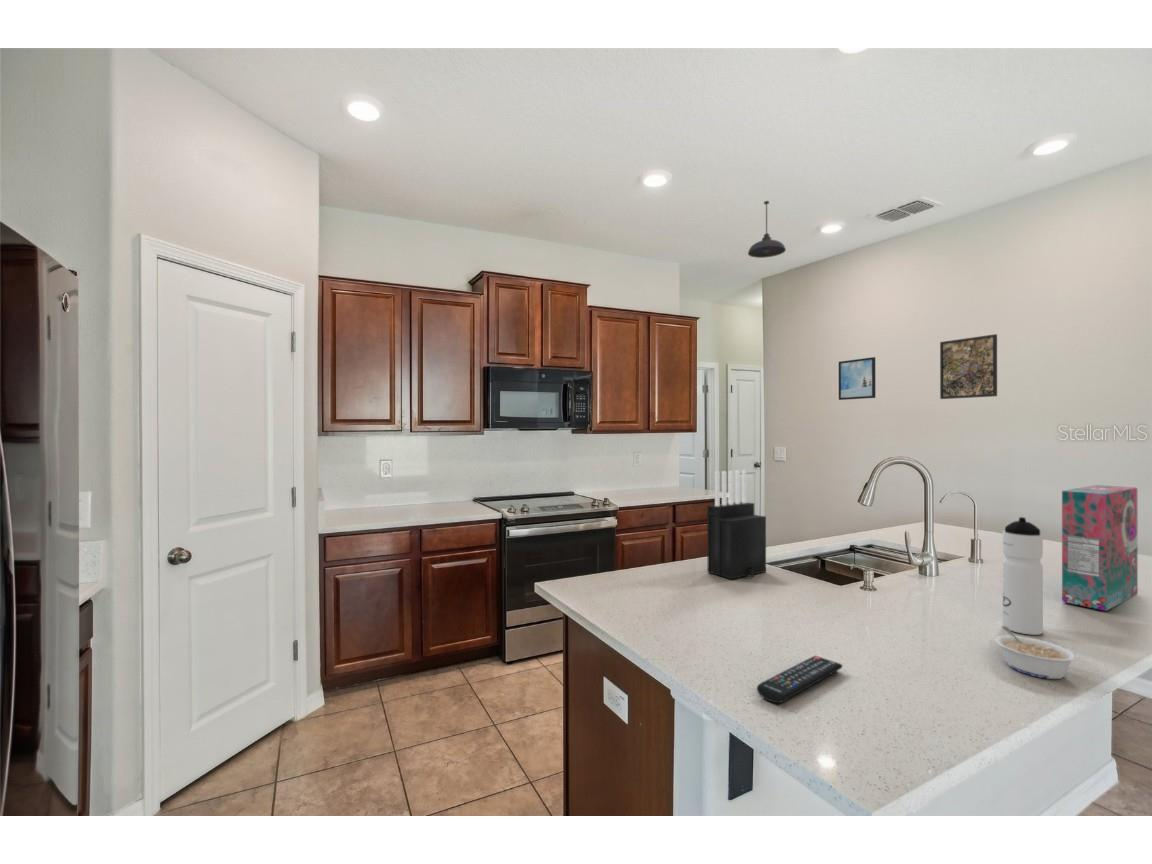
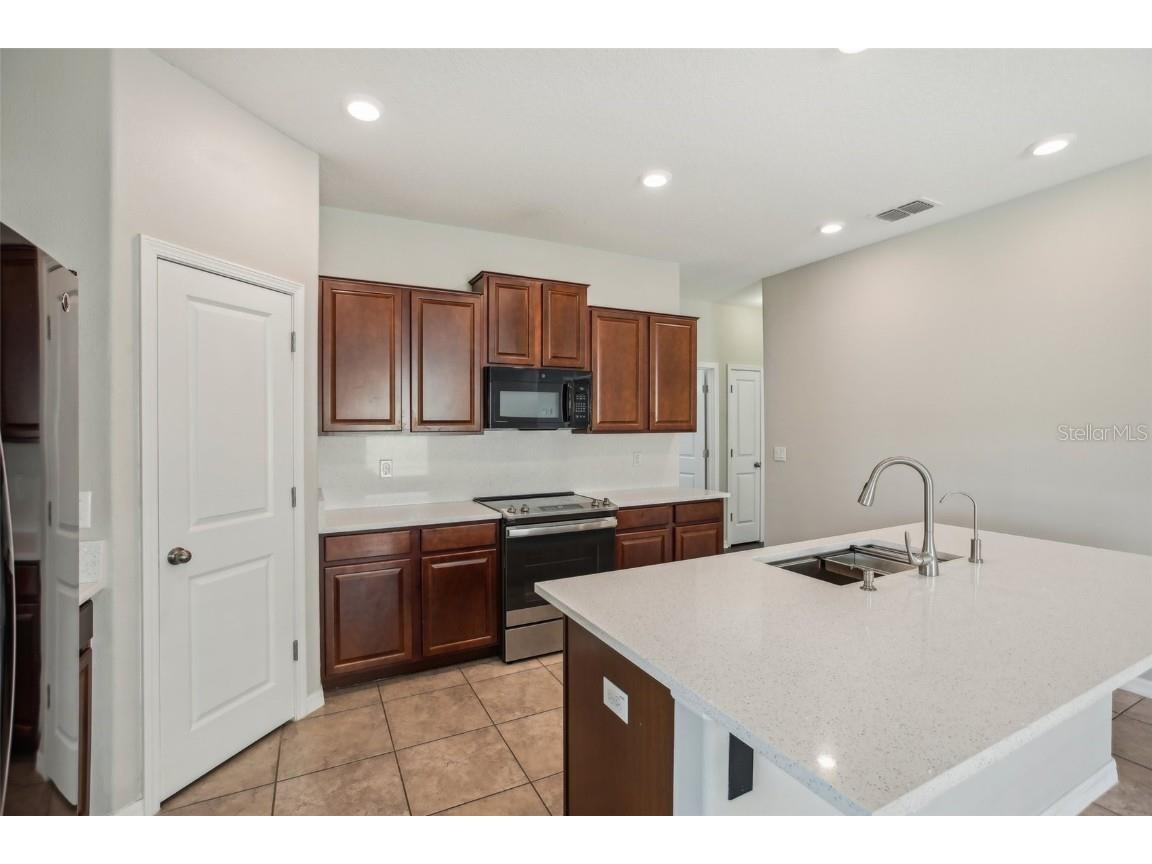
- legume [994,625,1079,680]
- knife block [706,469,767,580]
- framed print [939,333,998,400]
- remote control [756,655,843,704]
- water bottle [1002,516,1044,636]
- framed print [838,356,876,401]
- pendant light [747,200,787,259]
- cereal box [1061,484,1139,612]
